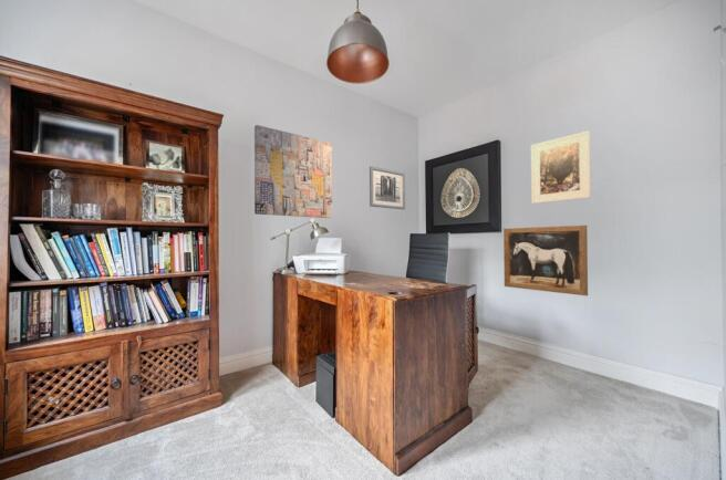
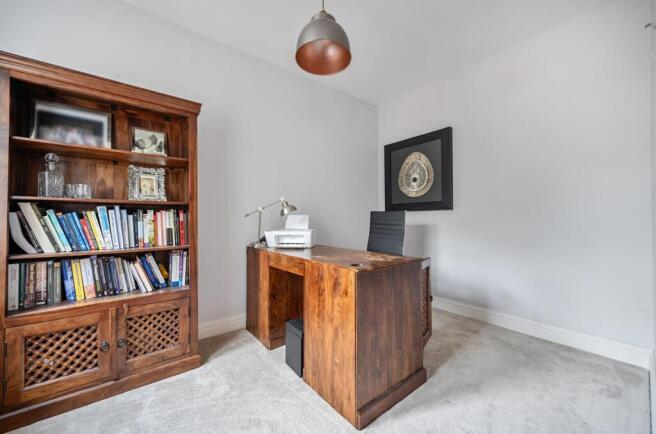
- wall art [369,165,406,210]
- wall art [502,225,589,296]
- wall art [253,124,333,219]
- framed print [530,129,592,205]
